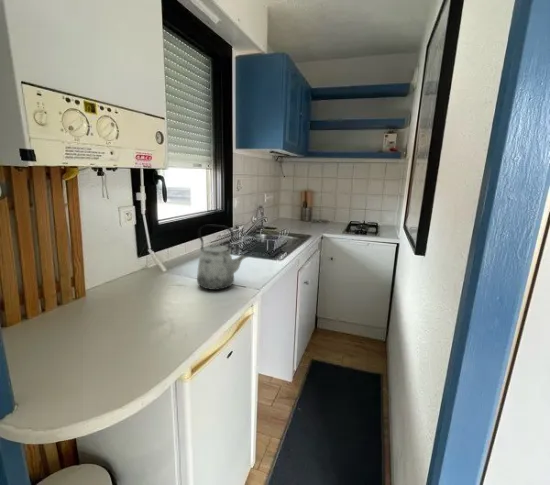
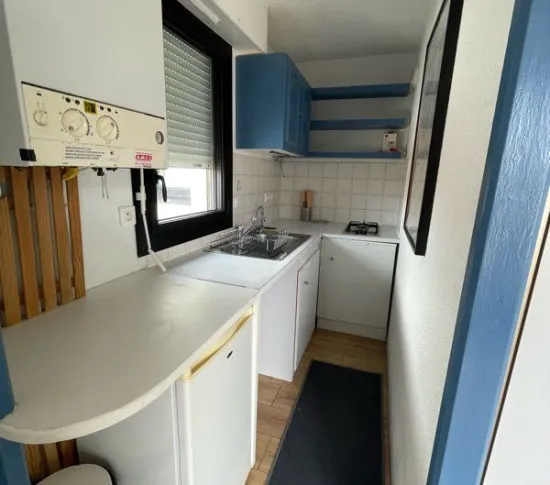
- kettle [196,224,248,291]
